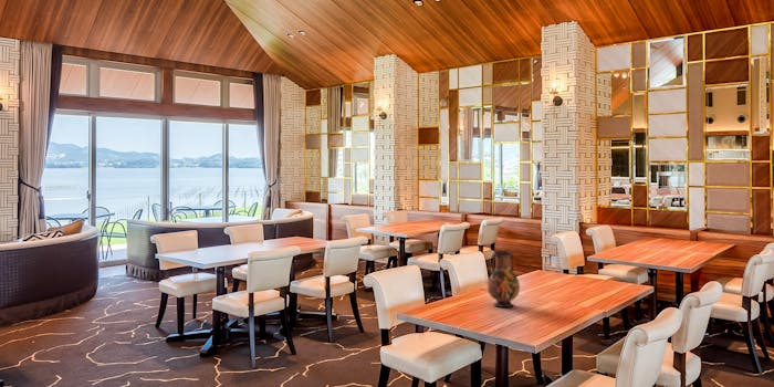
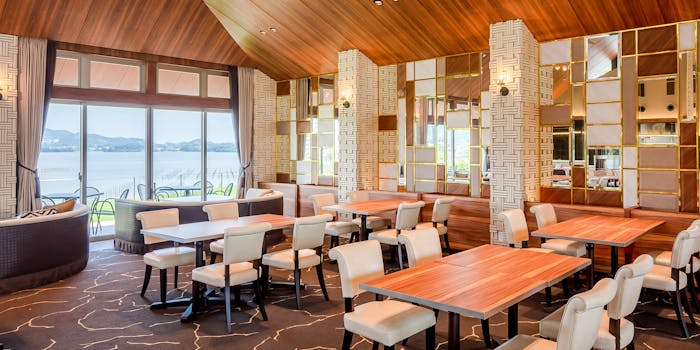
- vase [487,250,521,308]
